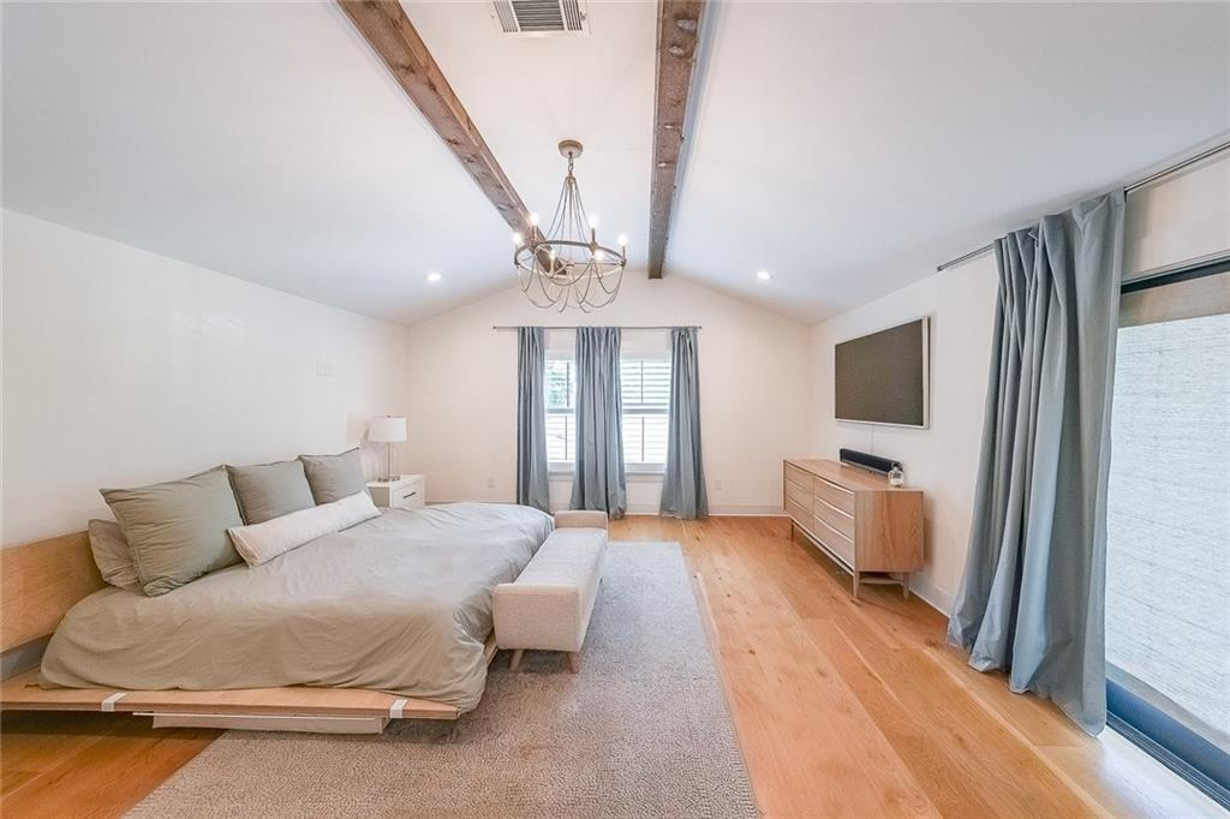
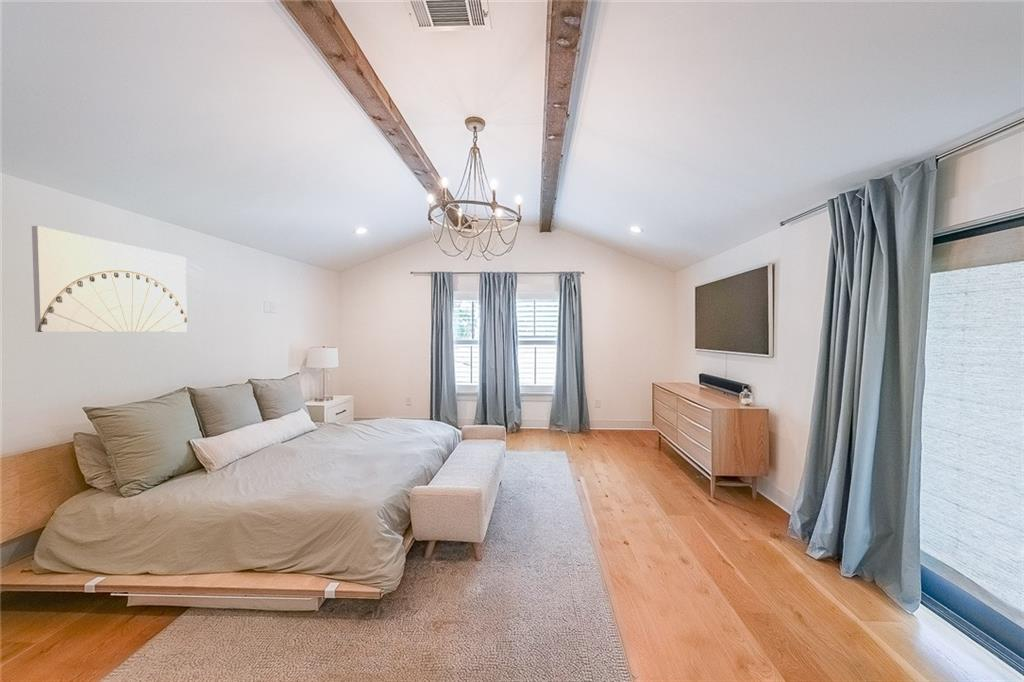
+ wall art [31,225,188,333]
